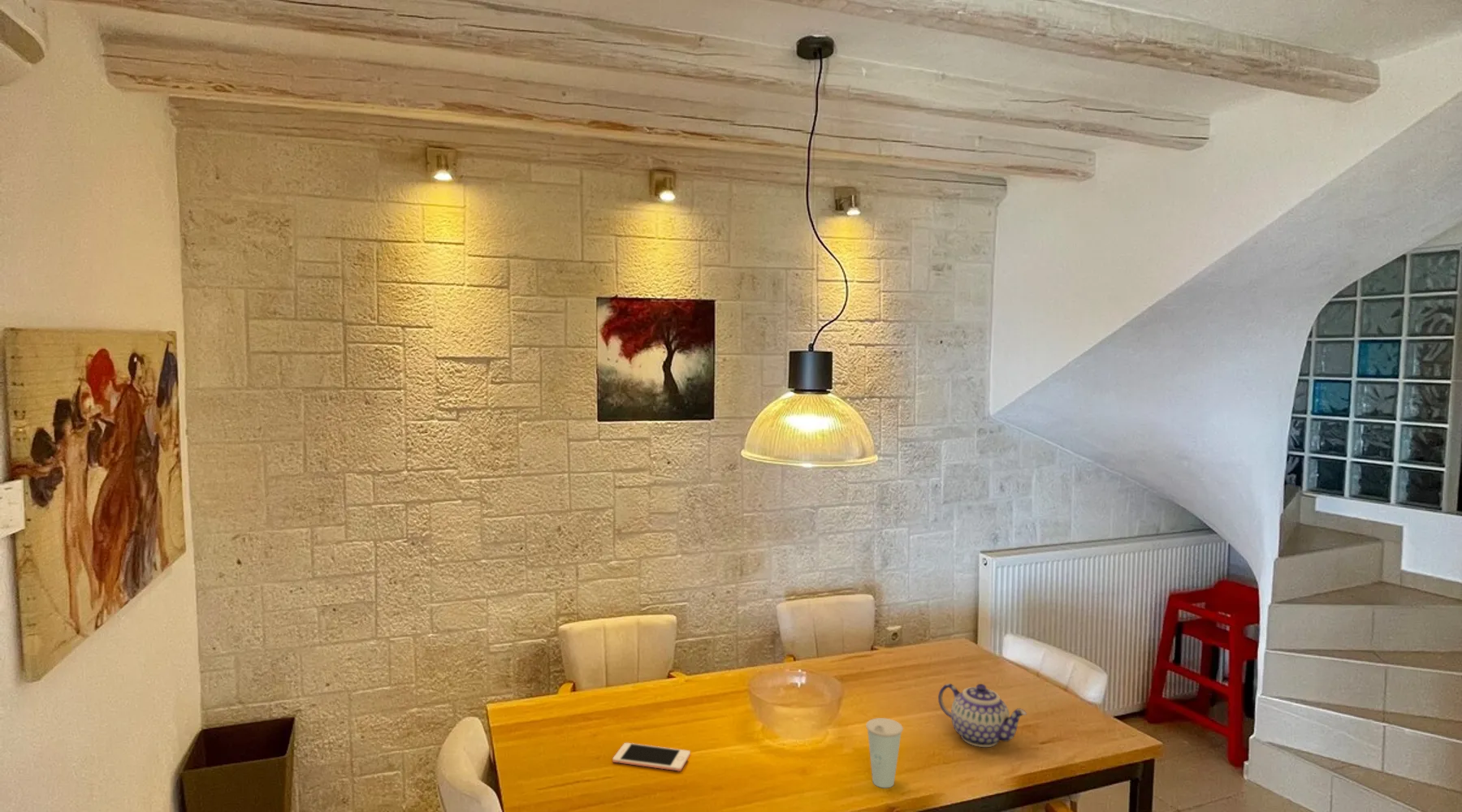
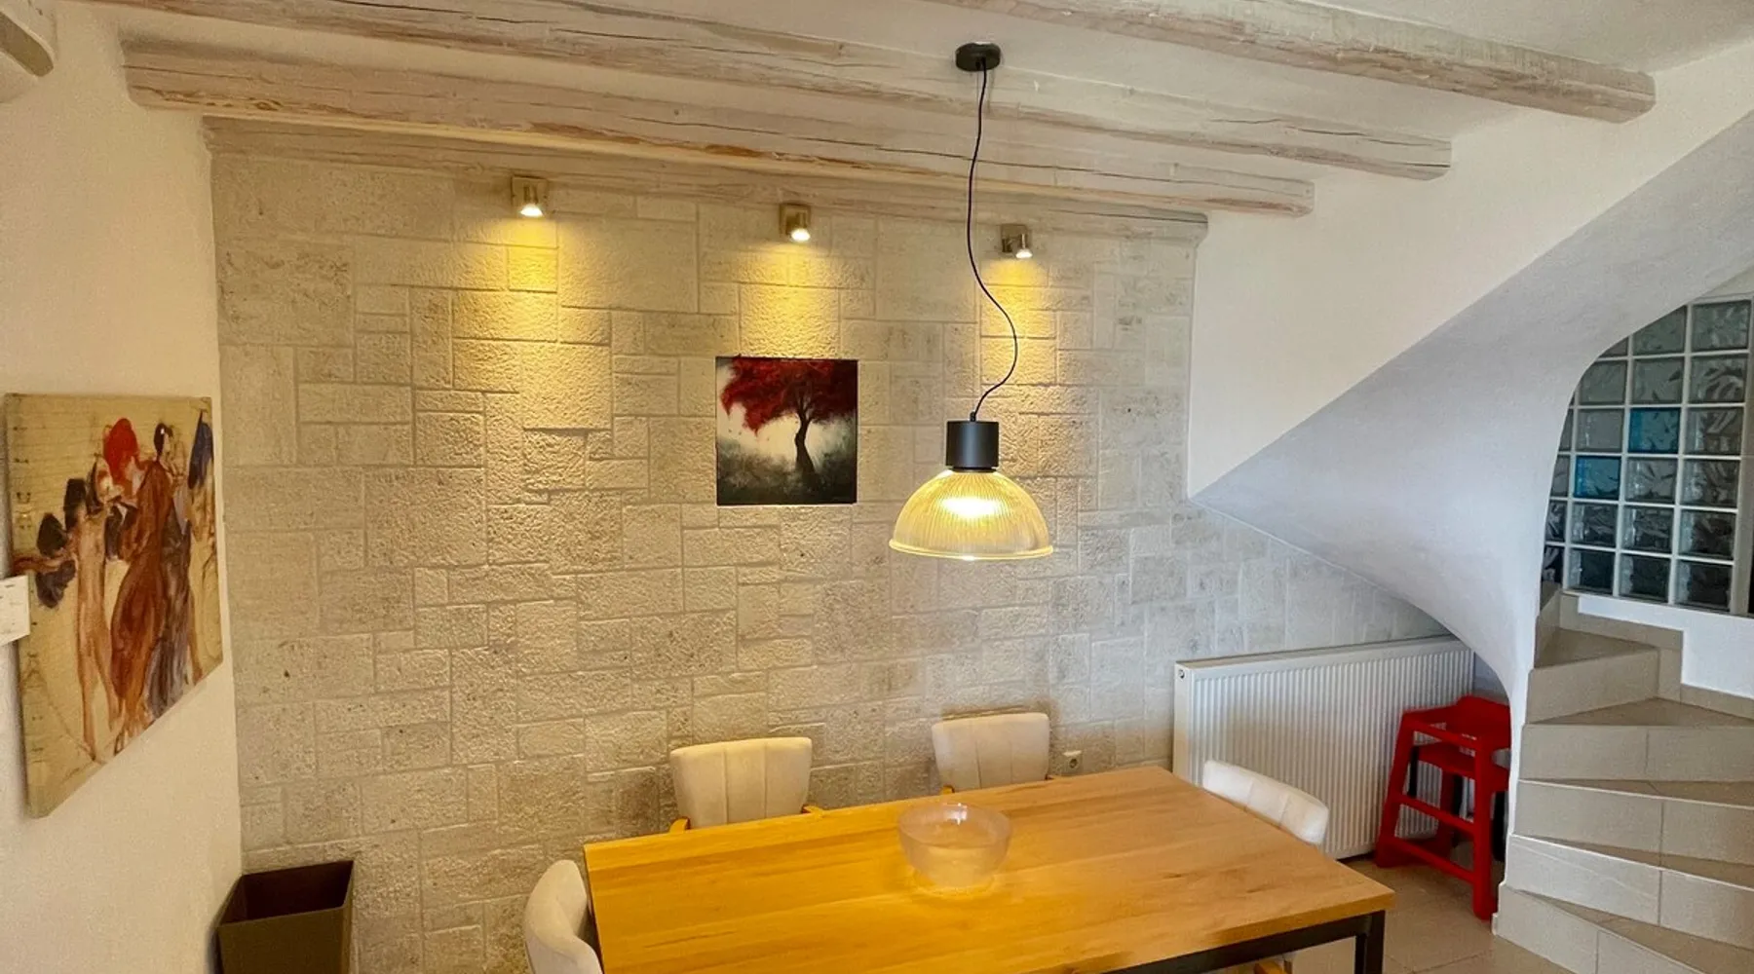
- cup [865,717,904,788]
- cell phone [612,742,691,772]
- teapot [937,683,1027,748]
